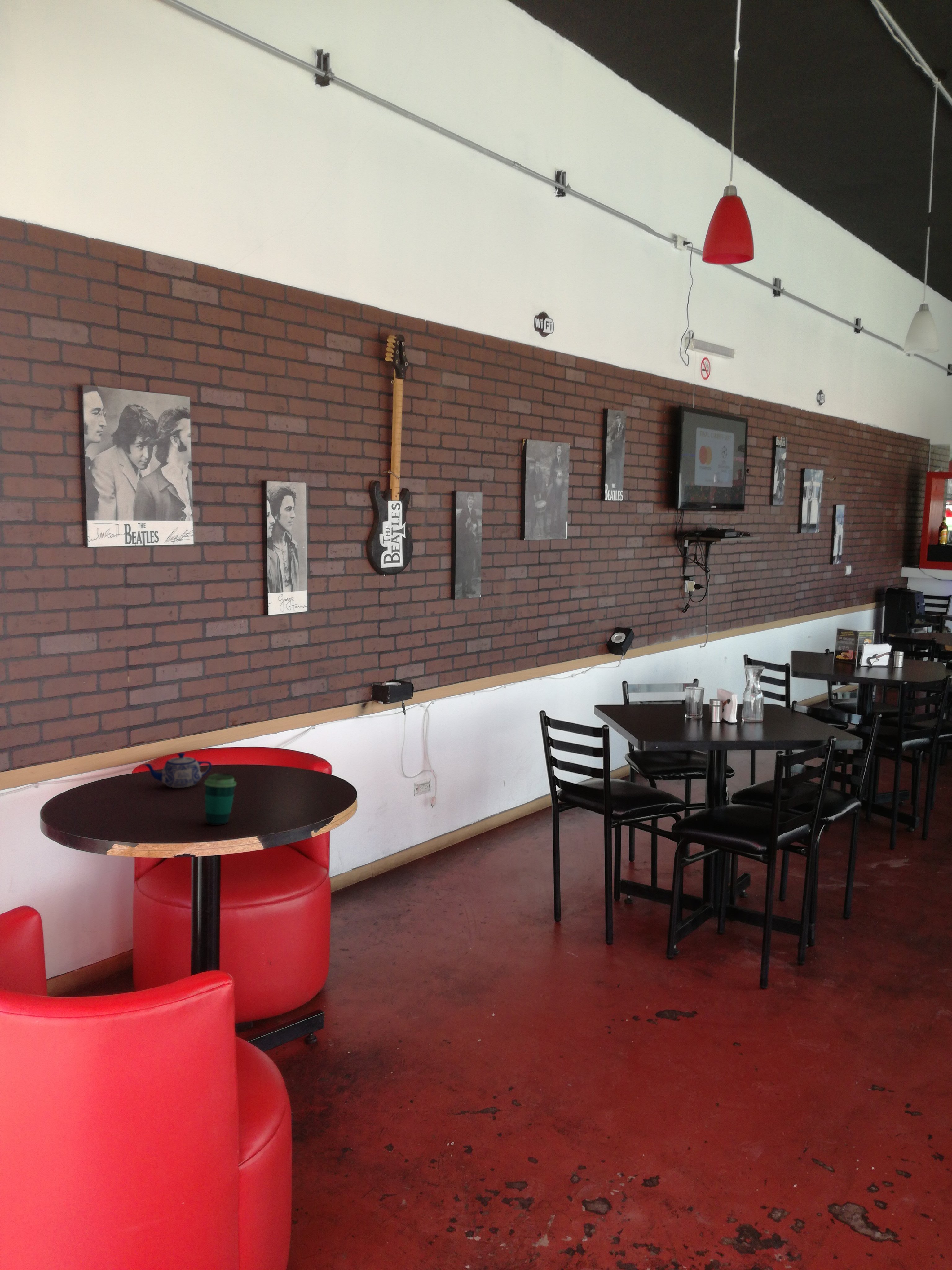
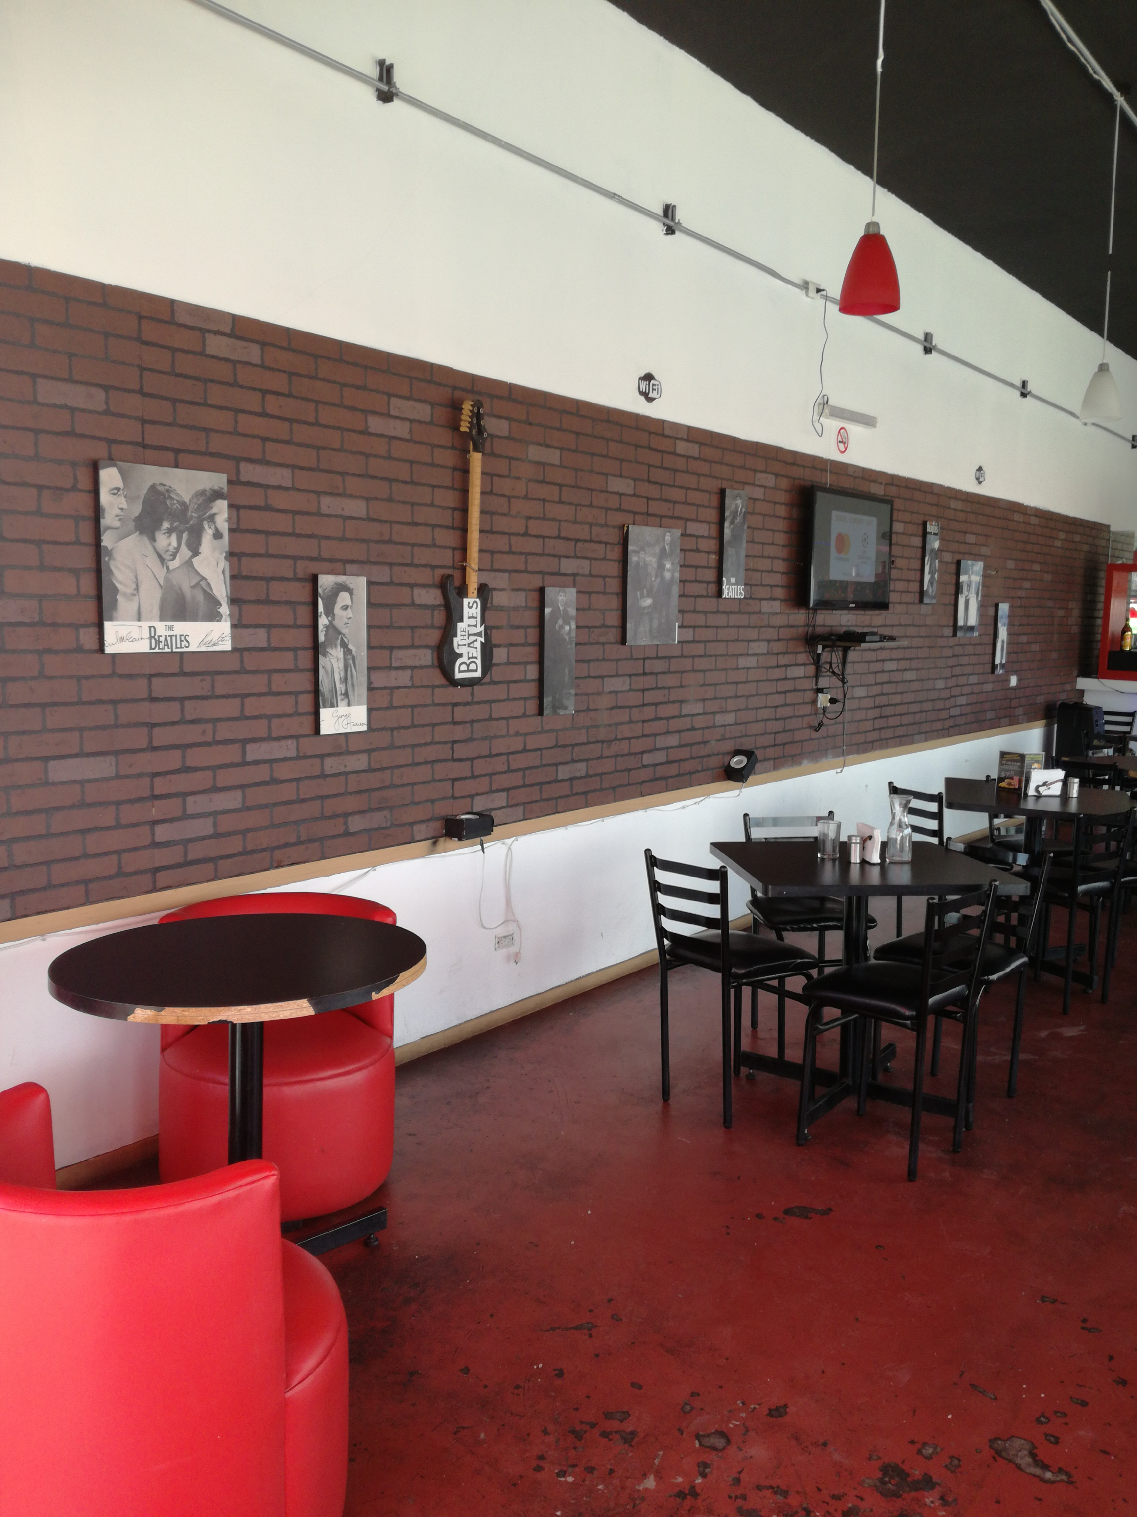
- cup [204,773,237,826]
- teapot [143,753,212,788]
